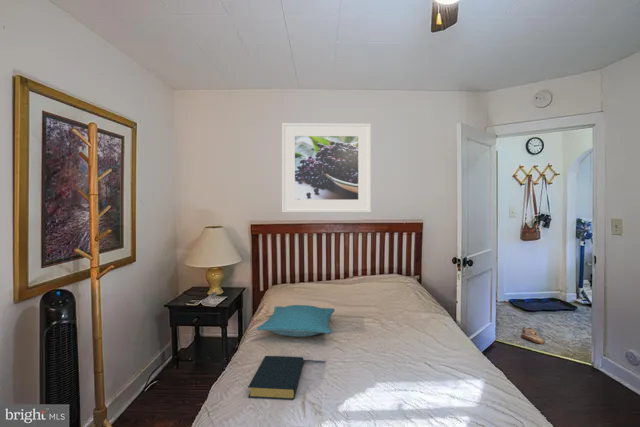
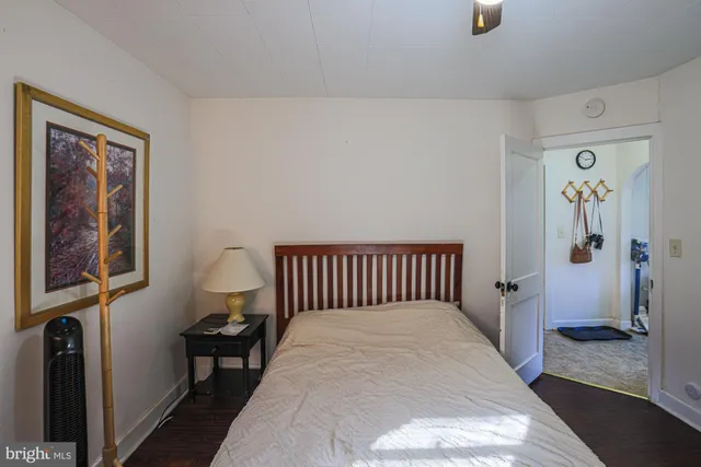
- pillow [256,304,336,338]
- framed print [281,122,372,213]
- hardback book [247,355,305,400]
- shoe [520,326,545,345]
